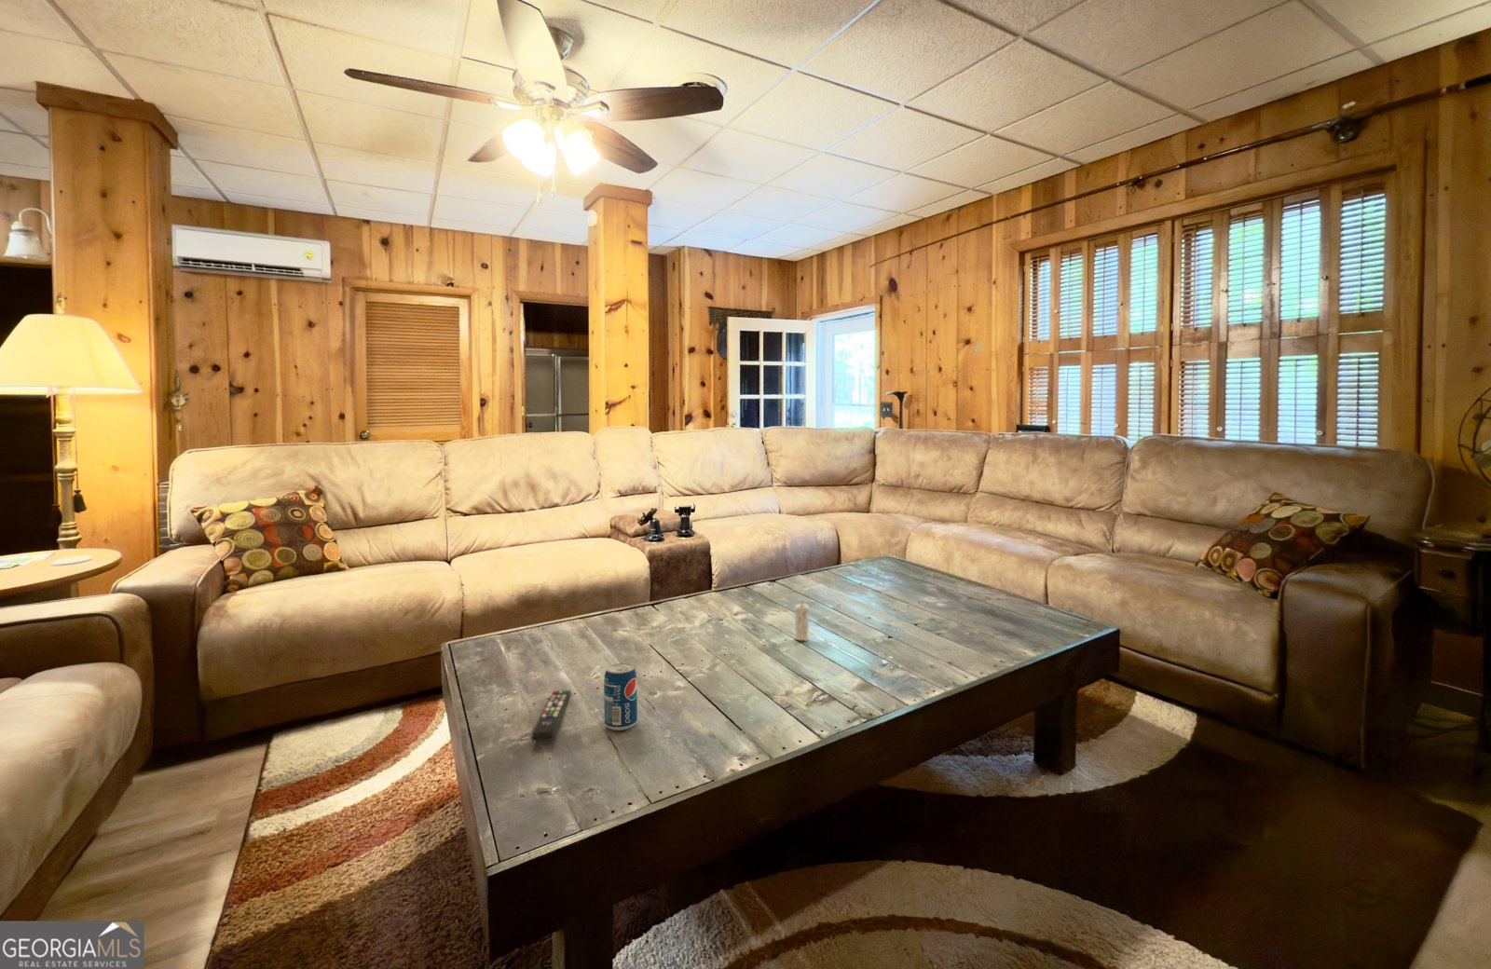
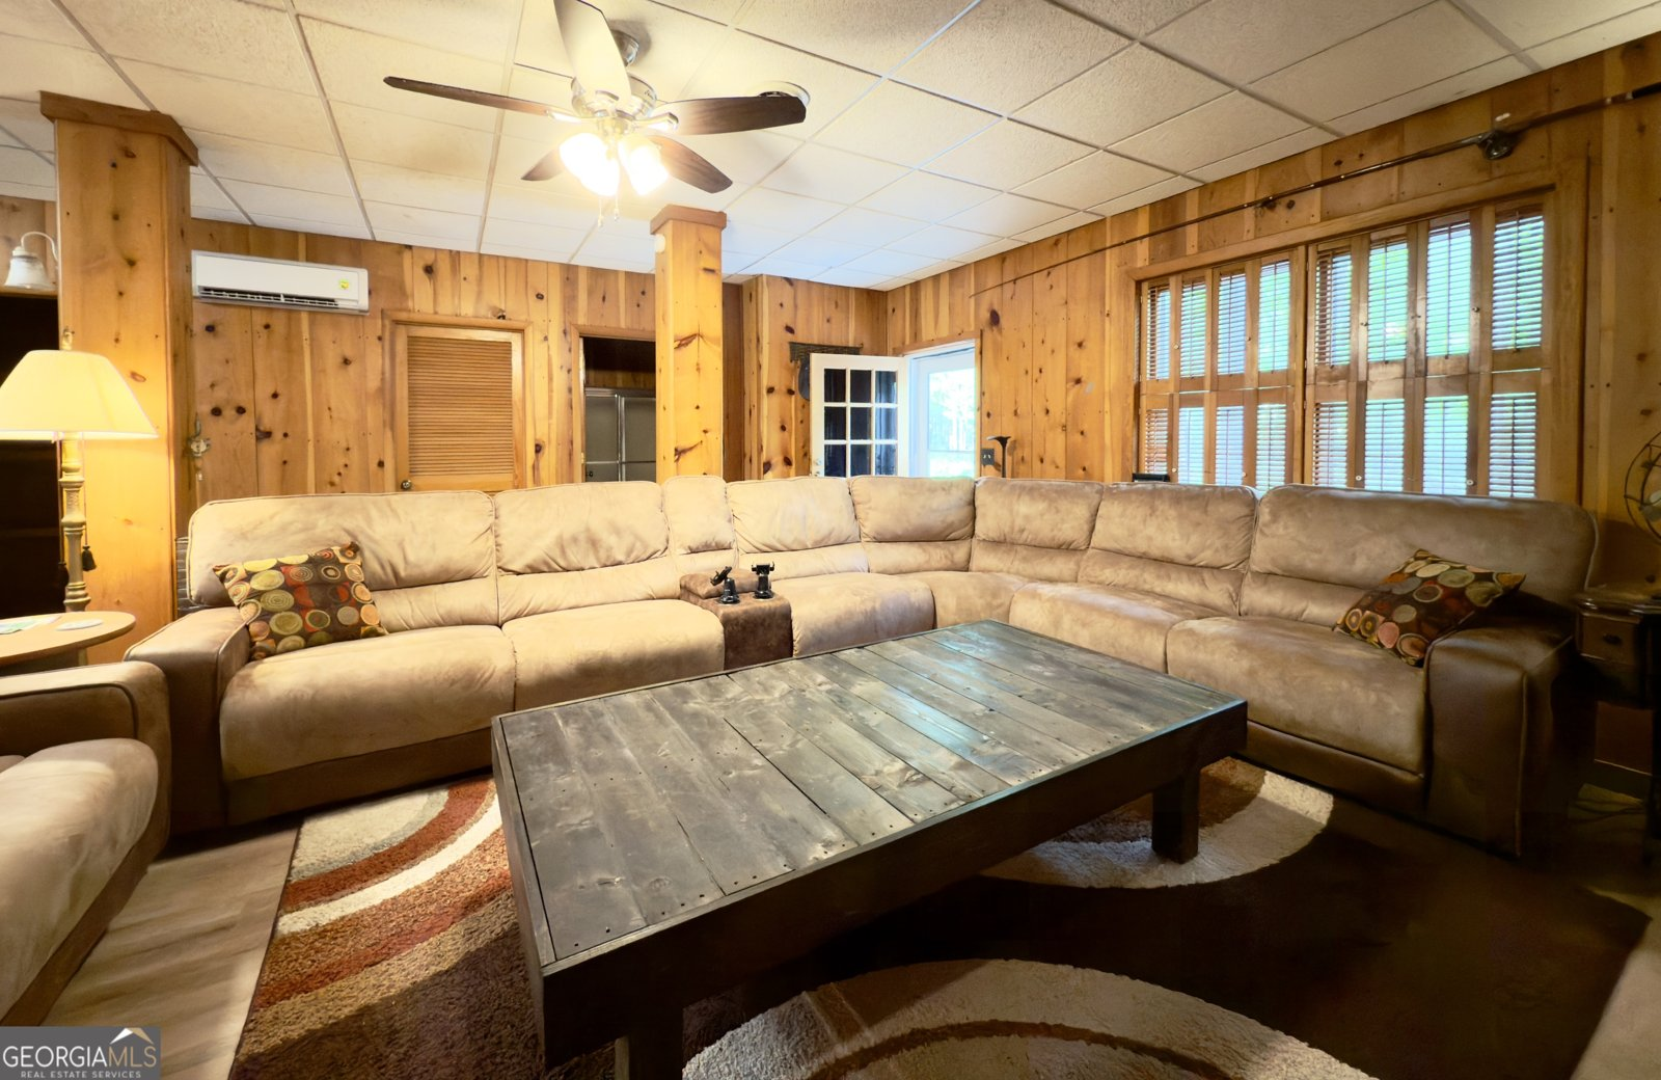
- remote control [531,690,572,743]
- beverage can [603,663,638,731]
- candle [793,599,810,642]
